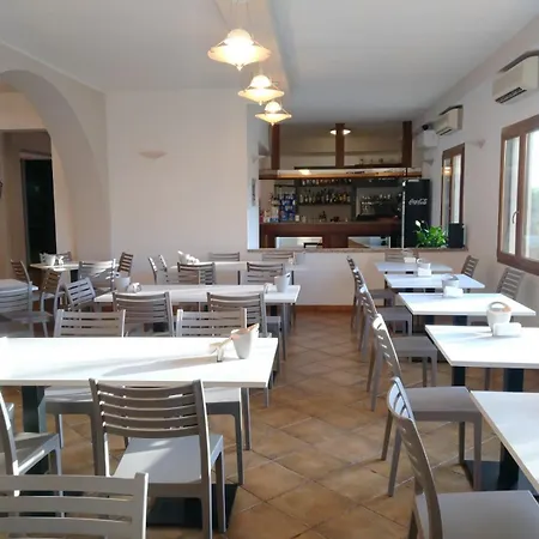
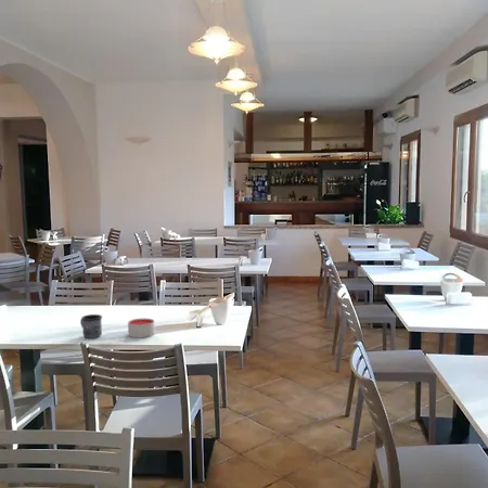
+ candle [127,318,155,338]
+ mug [79,313,103,339]
